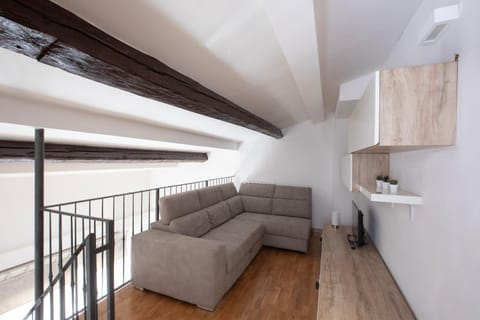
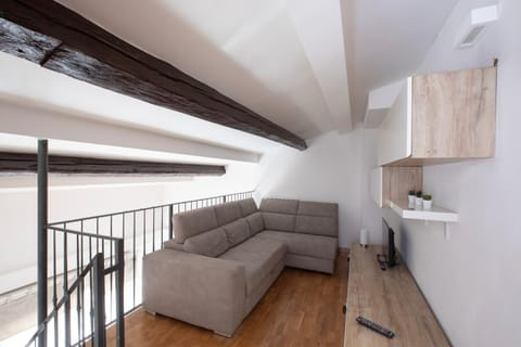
+ remote control [355,316,395,339]
